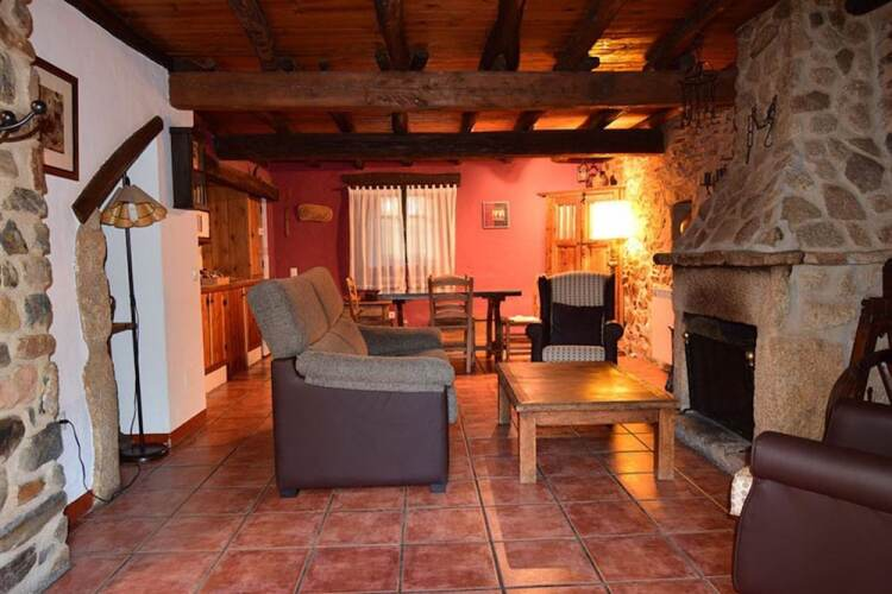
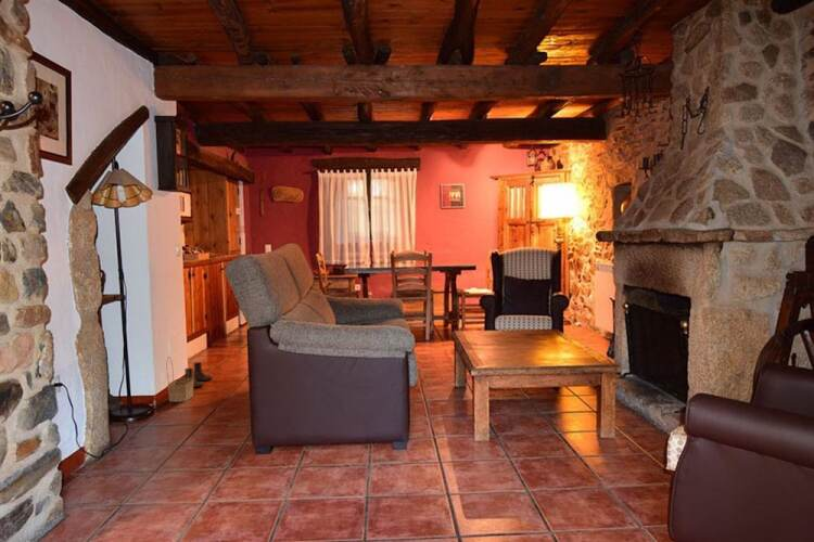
+ boots [183,361,214,388]
+ basket [165,356,194,403]
